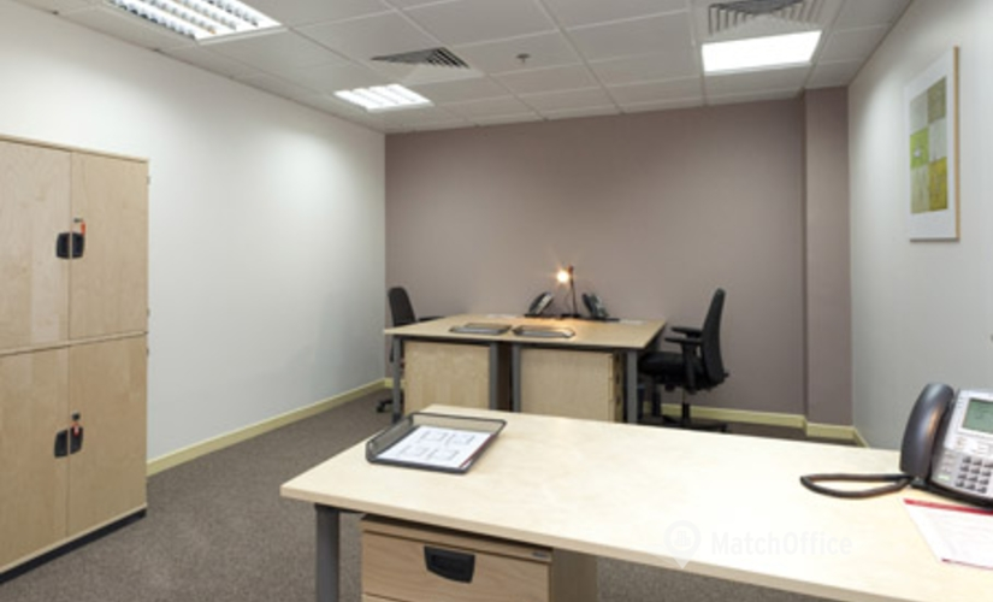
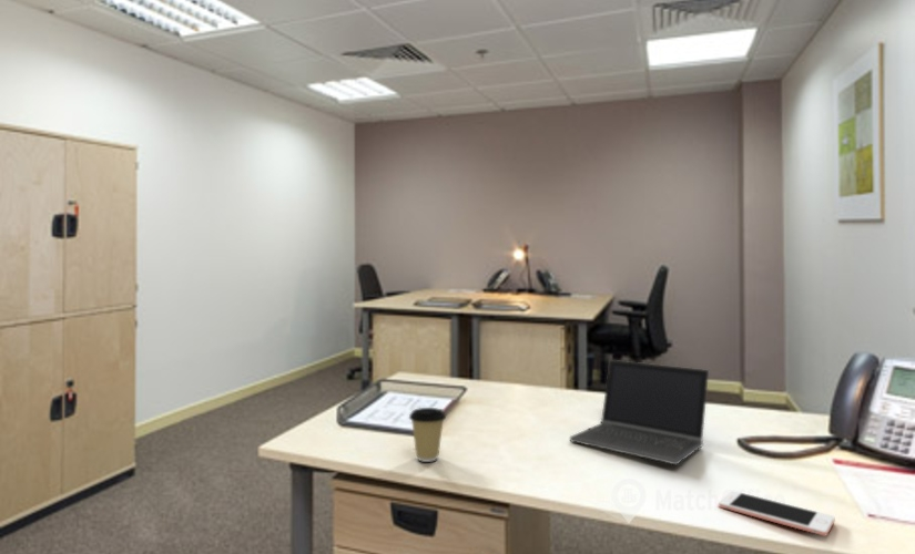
+ coffee cup [408,407,447,463]
+ laptop computer [569,359,710,465]
+ cell phone [718,490,835,537]
